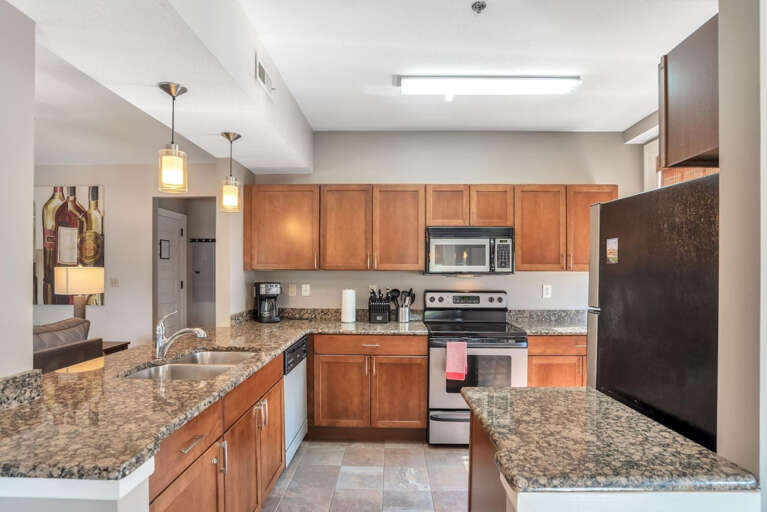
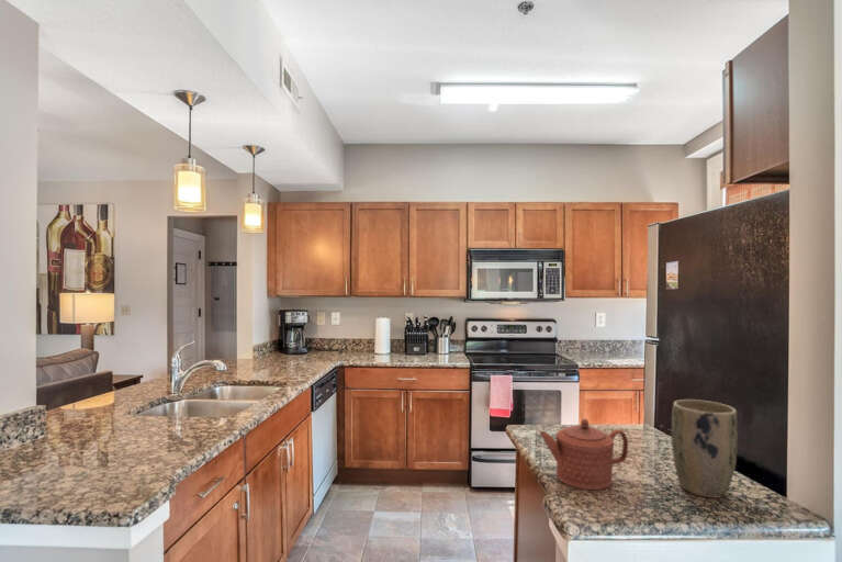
+ teapot [539,417,629,491]
+ plant pot [671,398,739,499]
